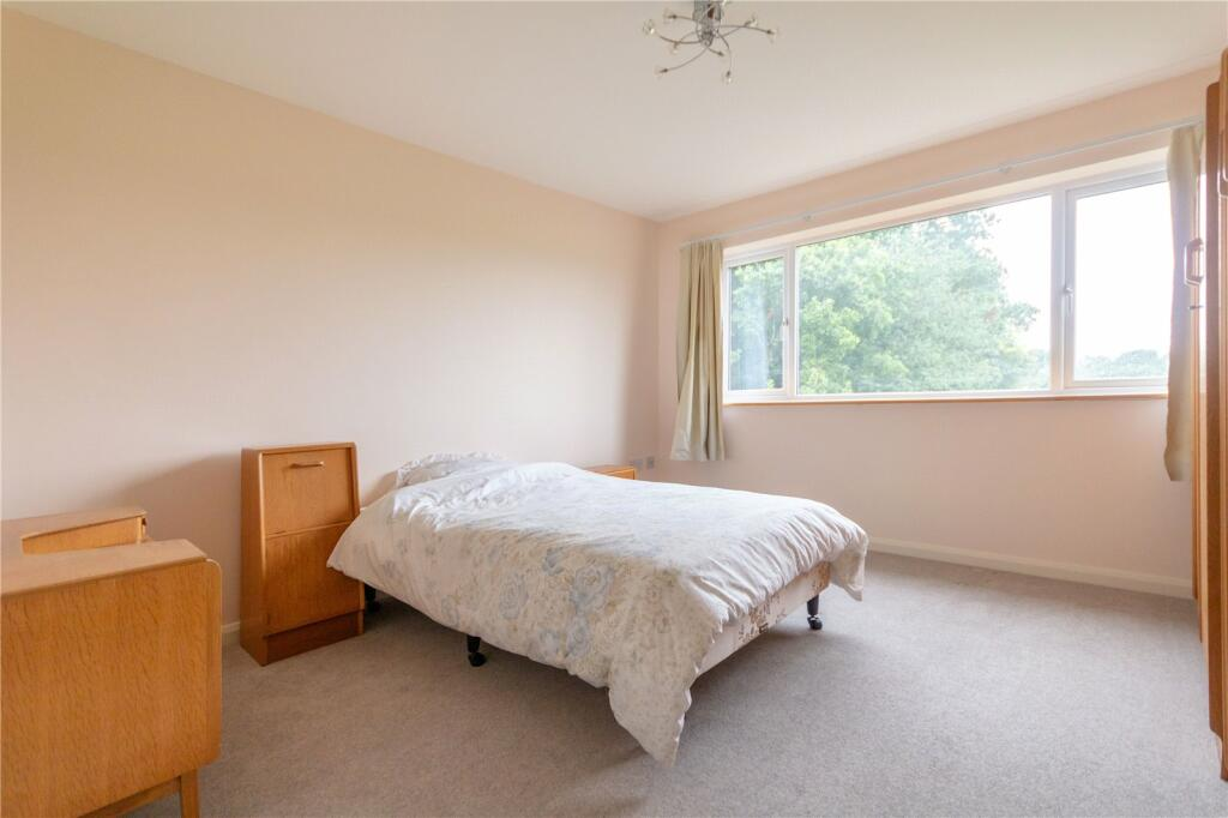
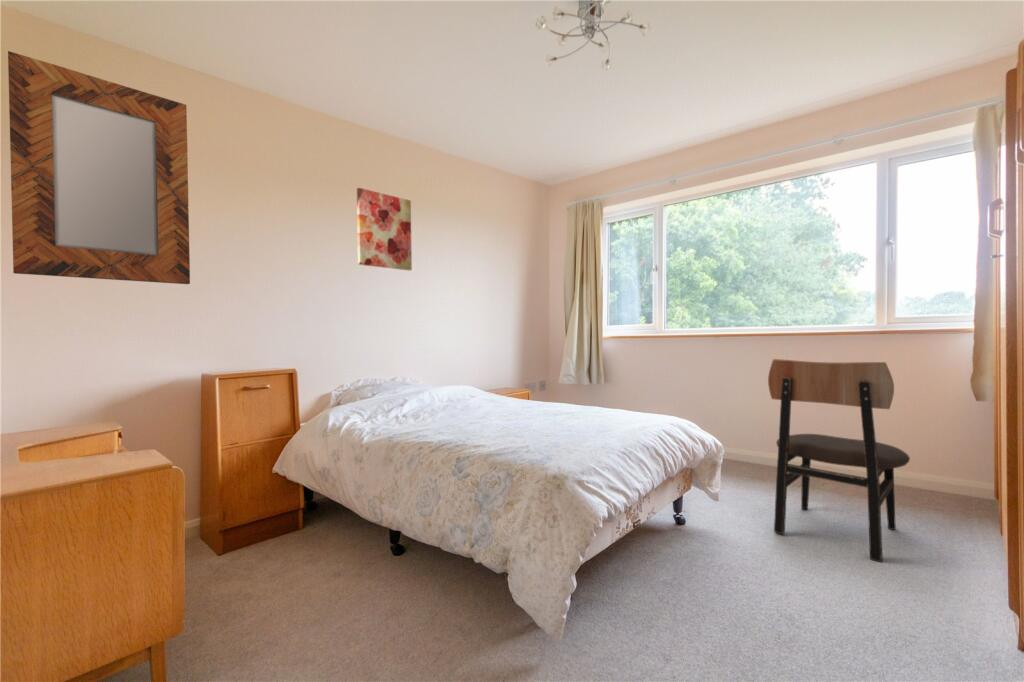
+ chair [767,358,911,563]
+ home mirror [7,50,191,285]
+ wall art [356,187,413,272]
